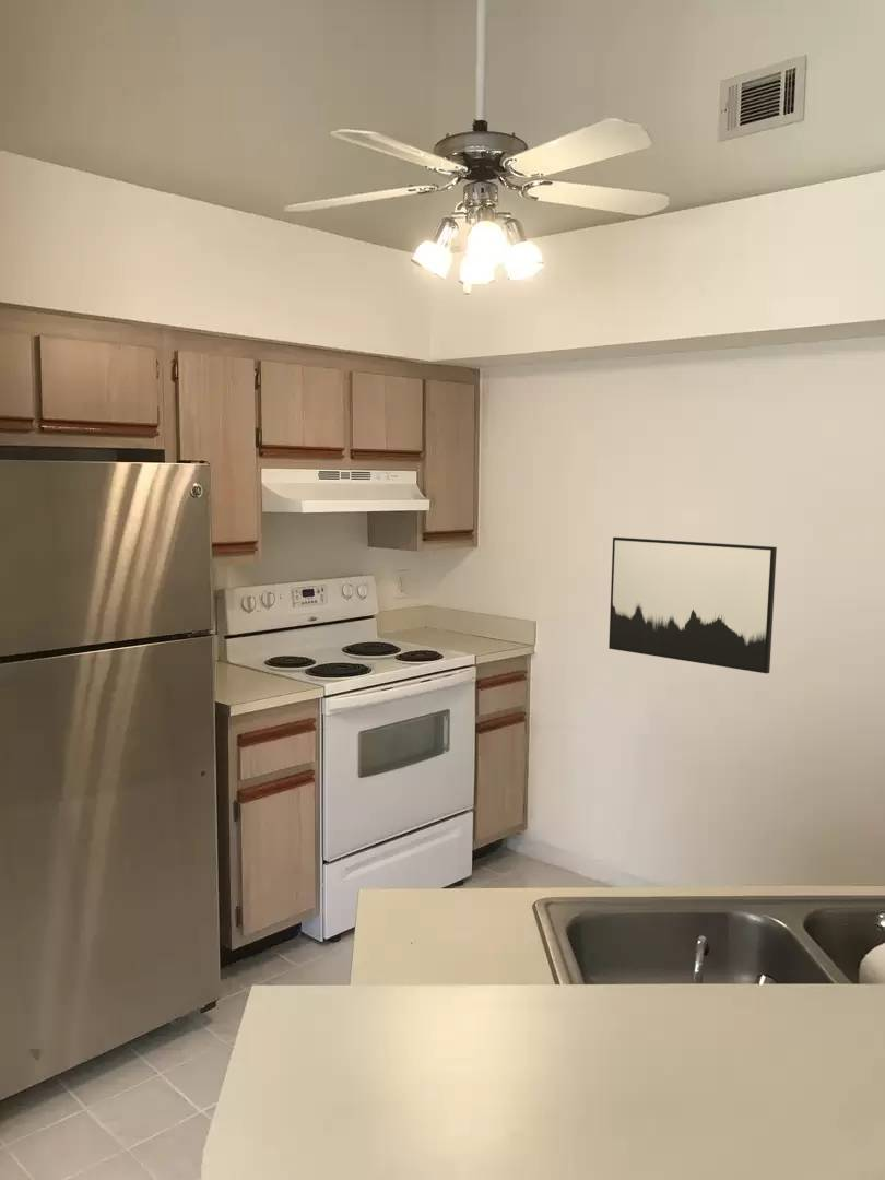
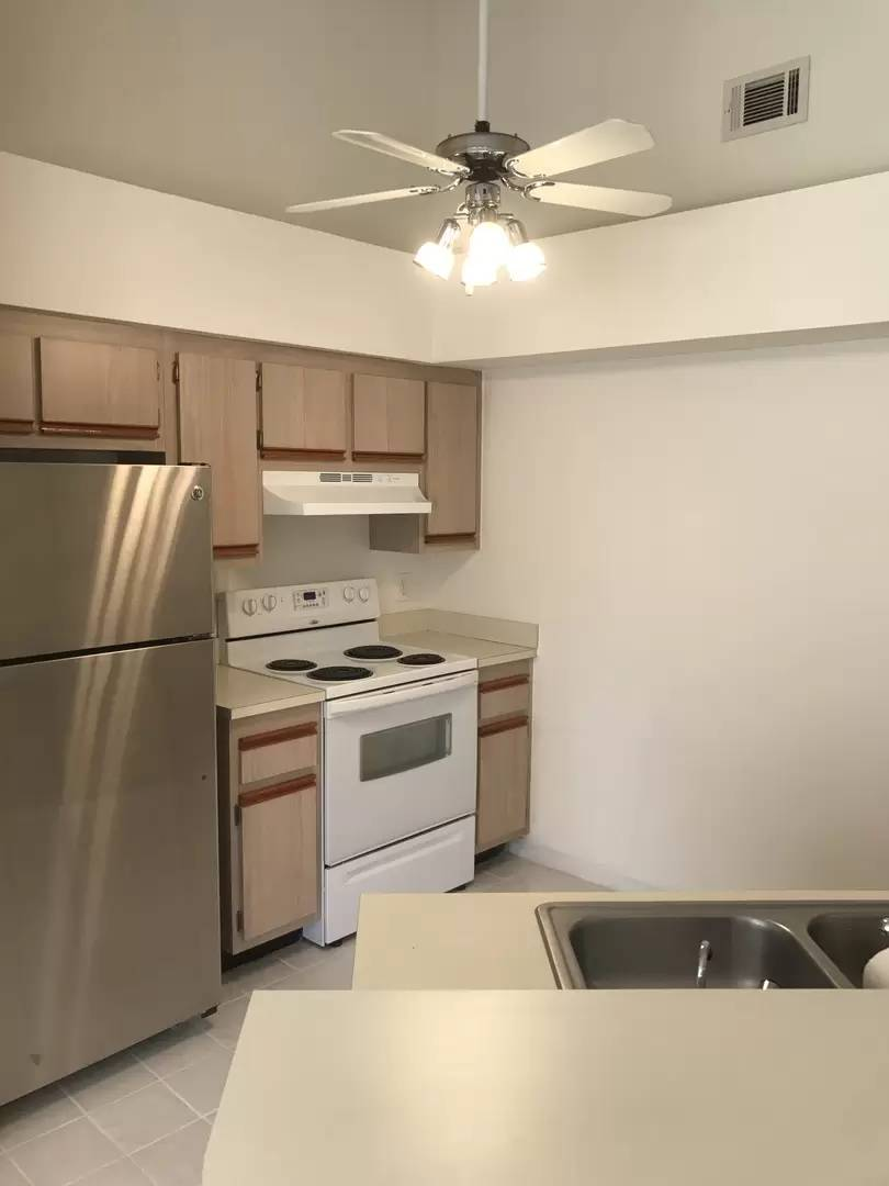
- wall art [607,536,778,675]
